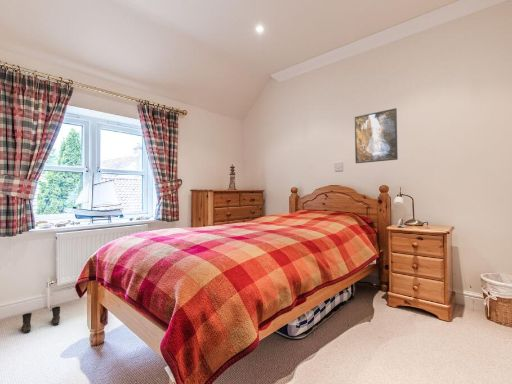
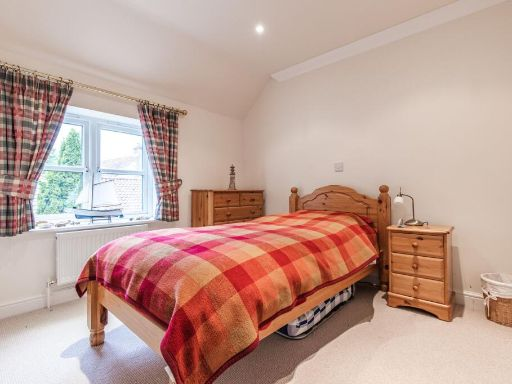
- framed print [354,107,399,164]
- boots [20,305,61,334]
